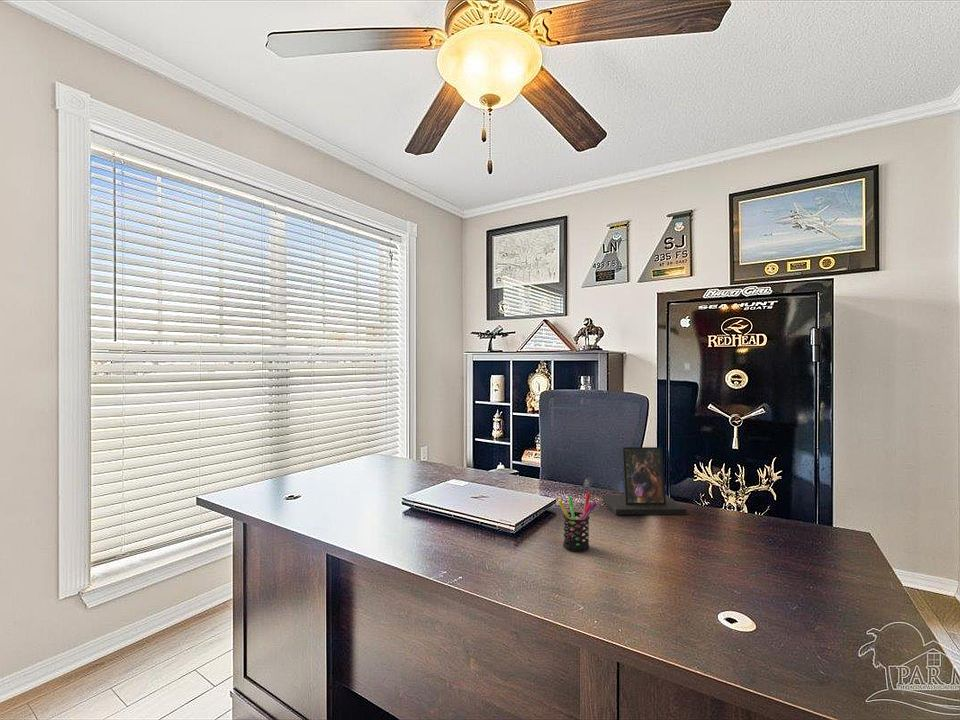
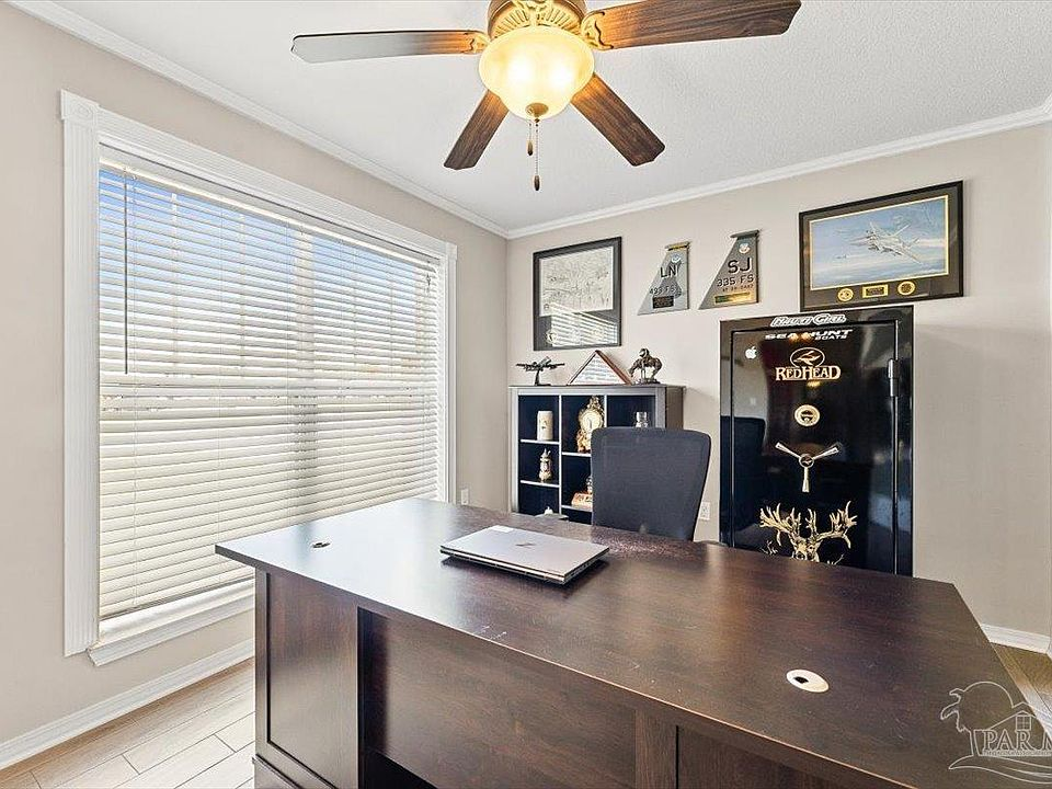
- pen holder [557,492,598,552]
- photo frame [602,446,688,516]
